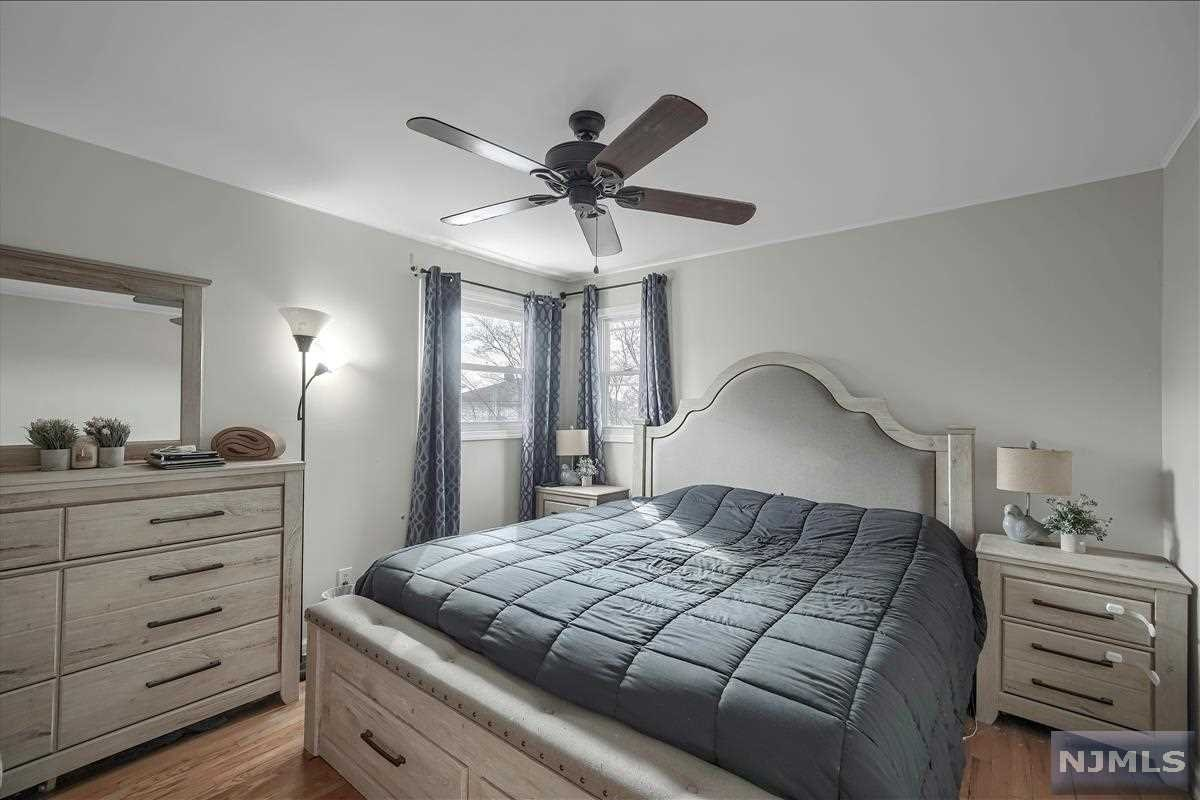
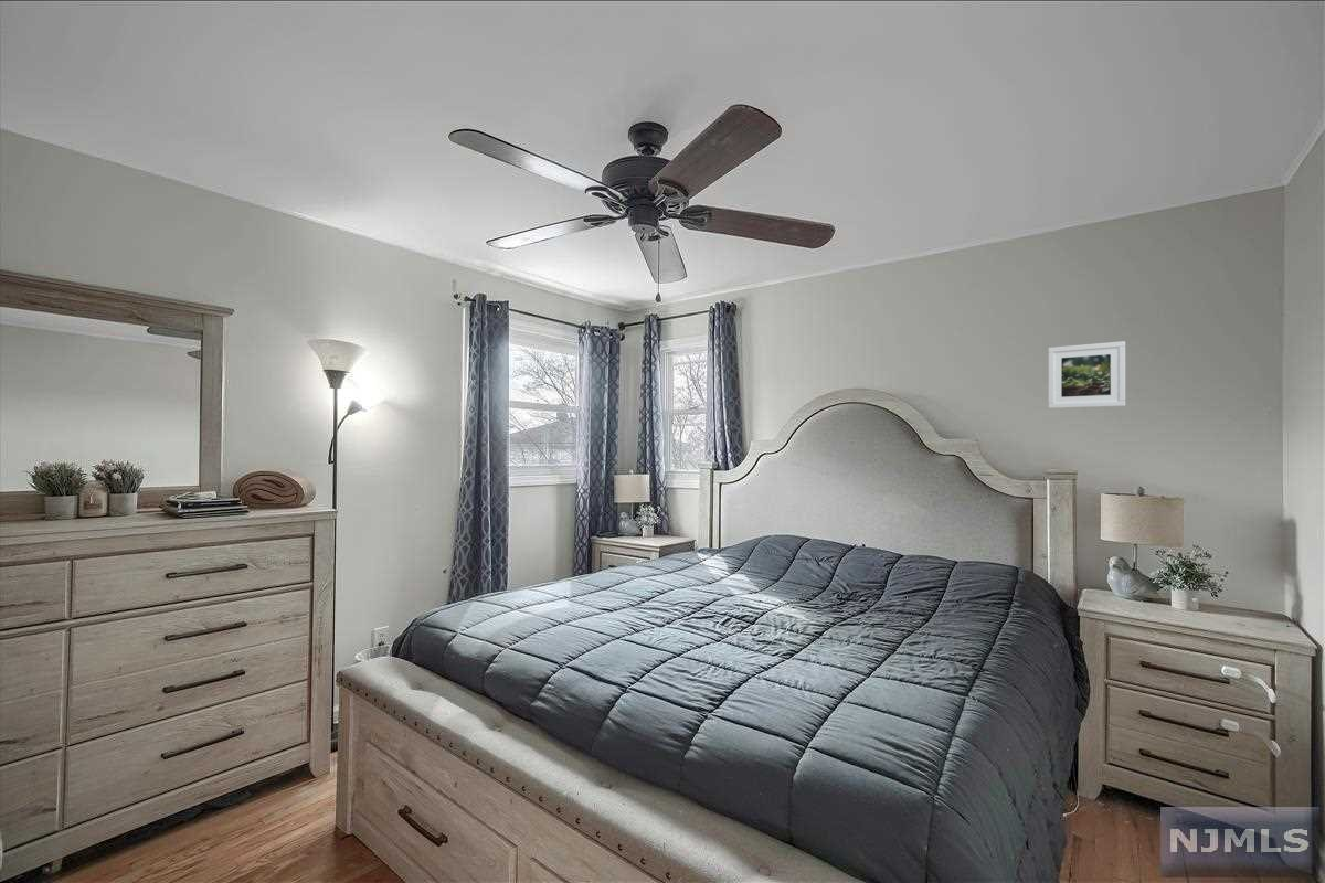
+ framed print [1047,340,1126,409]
